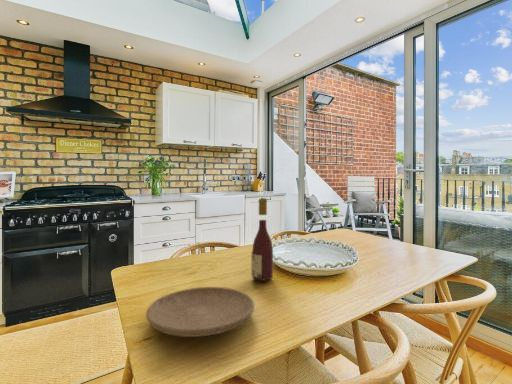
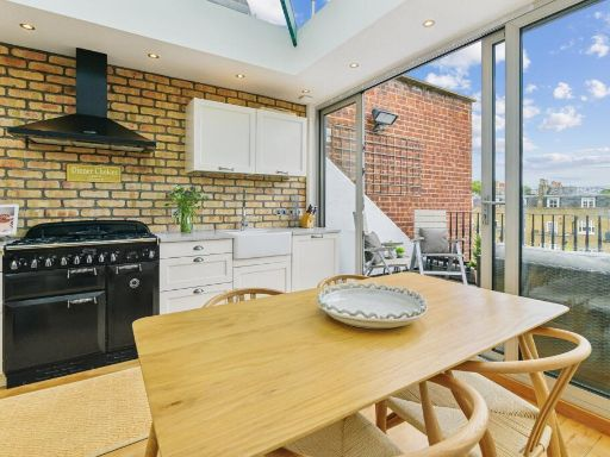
- plate [145,286,255,338]
- wine bottle [250,198,274,282]
